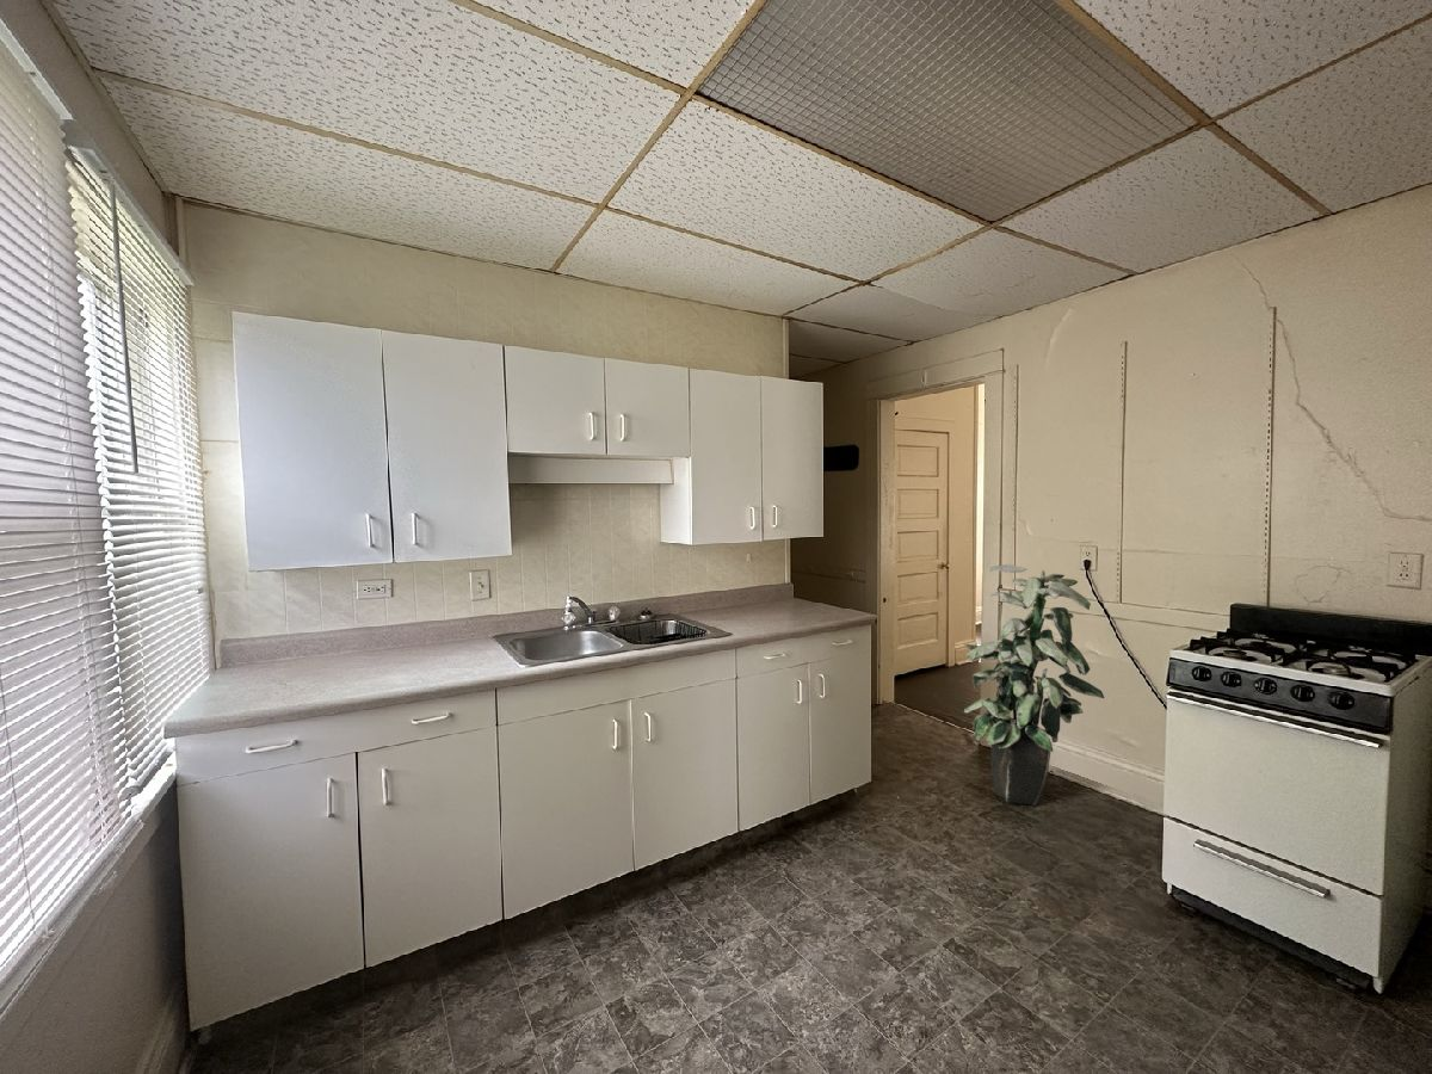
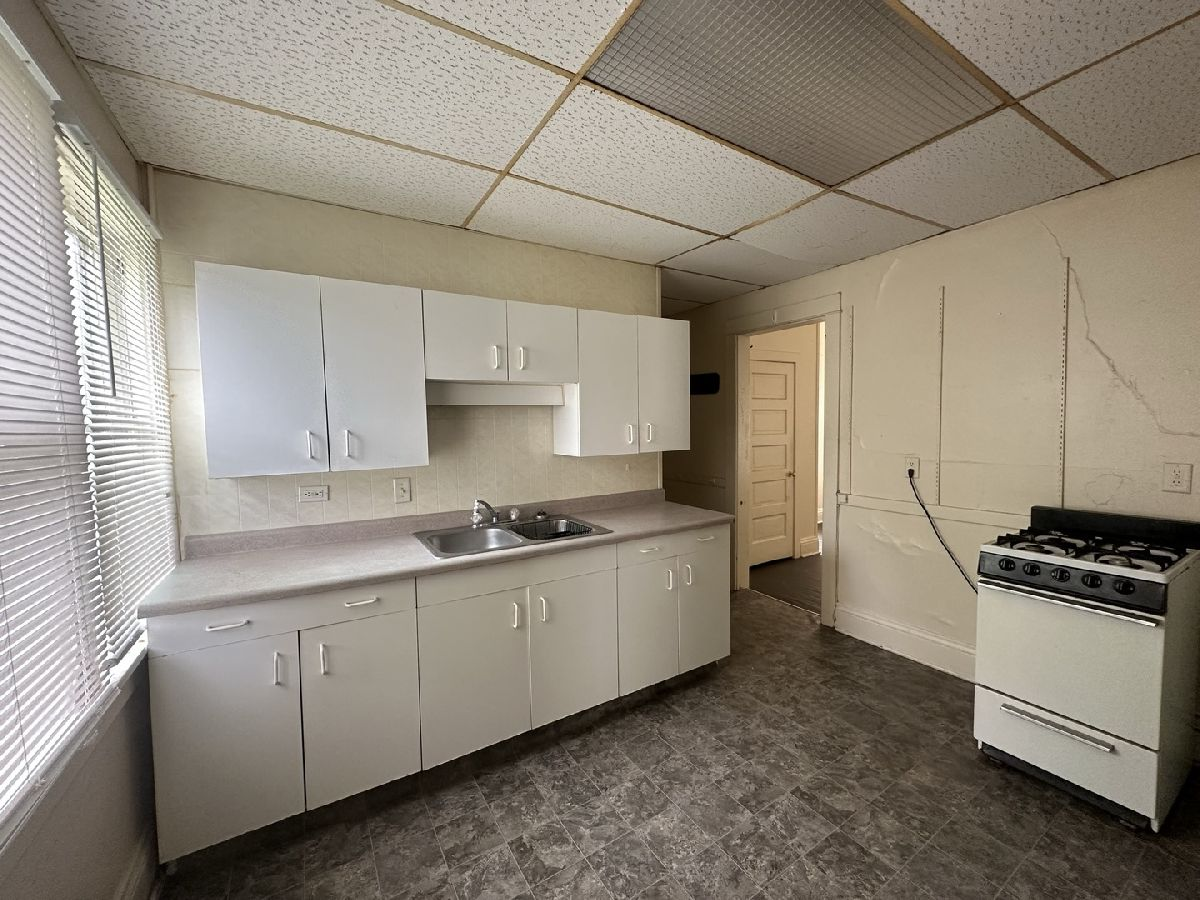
- indoor plant [963,563,1105,807]
